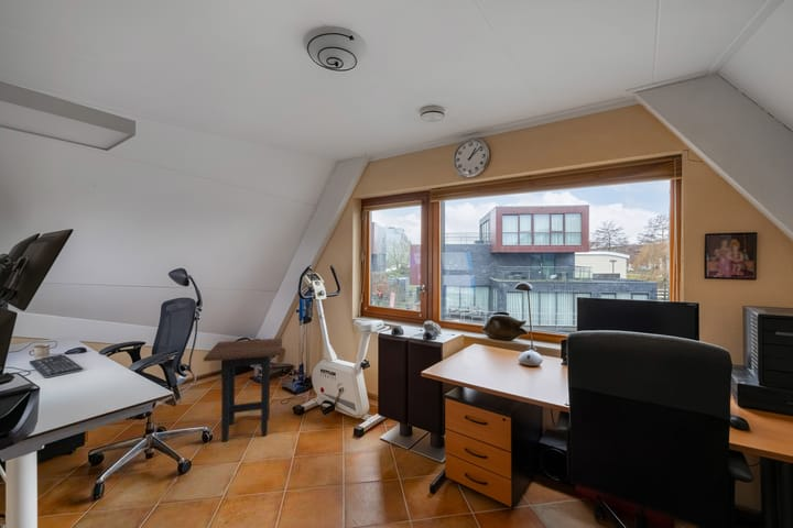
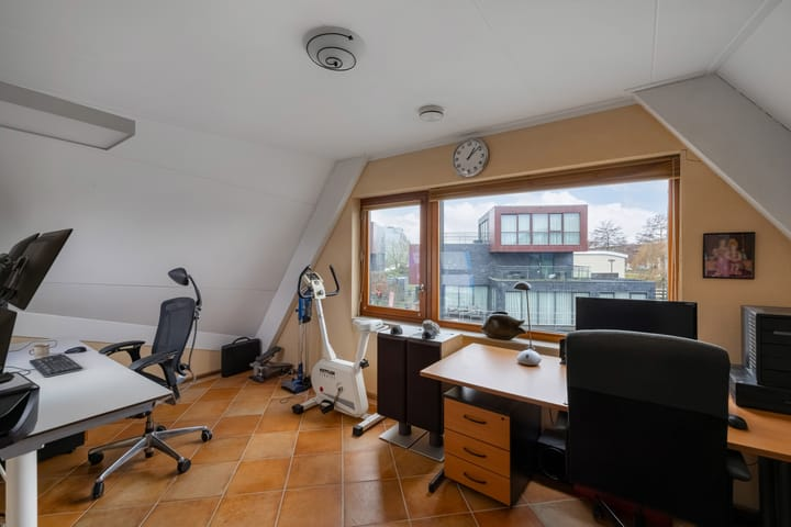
- side table [203,337,283,443]
